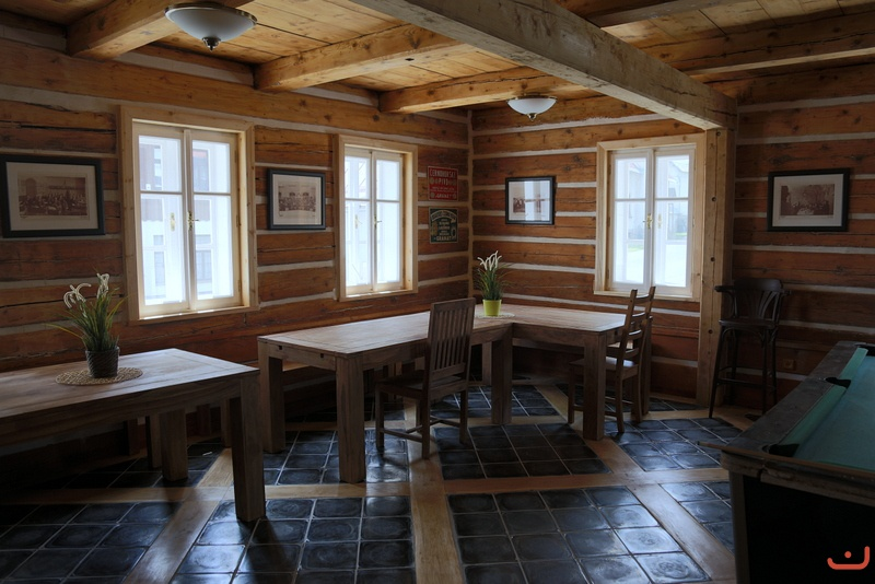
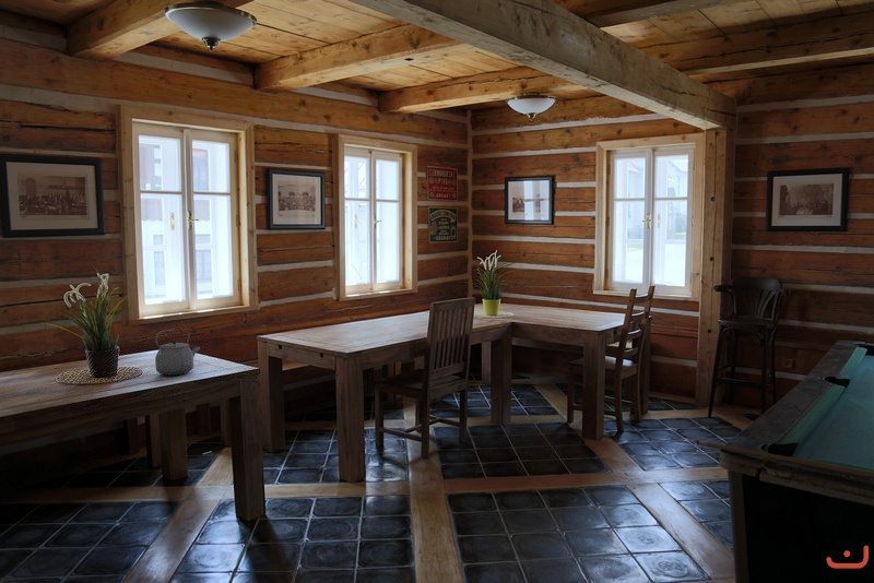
+ tea kettle [154,329,201,377]
